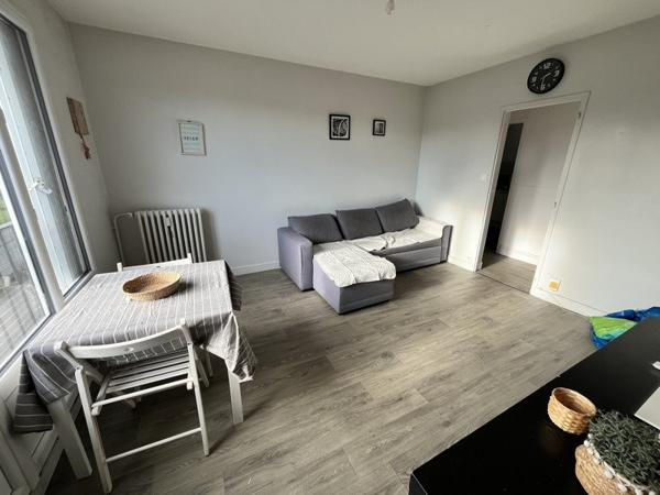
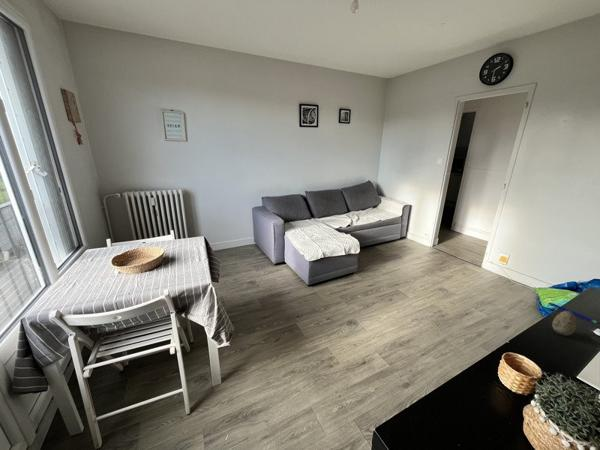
+ pen [548,301,599,324]
+ decorative egg [551,310,577,336]
